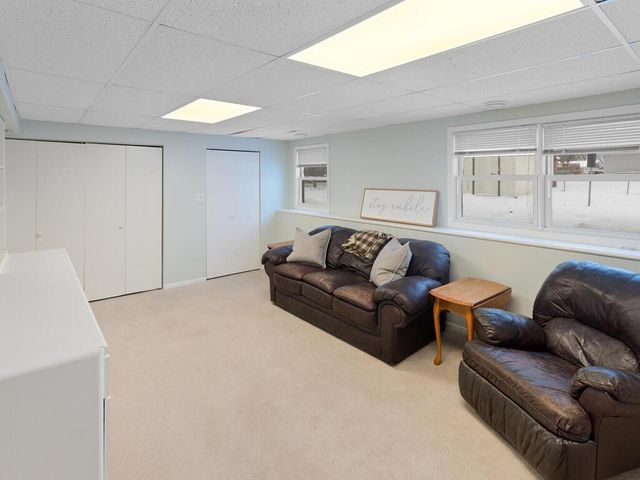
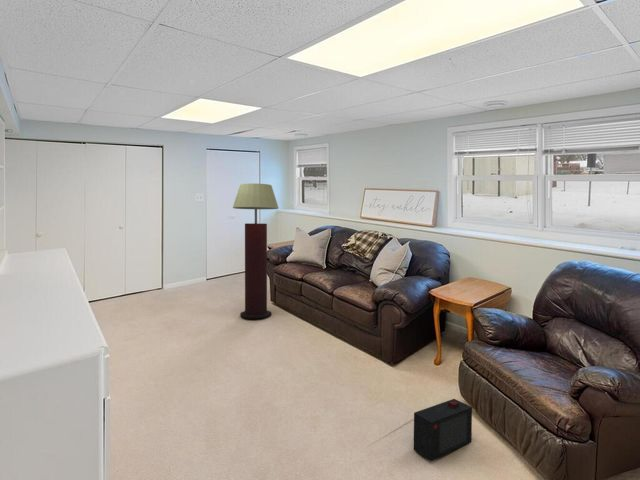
+ floor lamp [232,182,279,320]
+ speaker [413,398,473,462]
